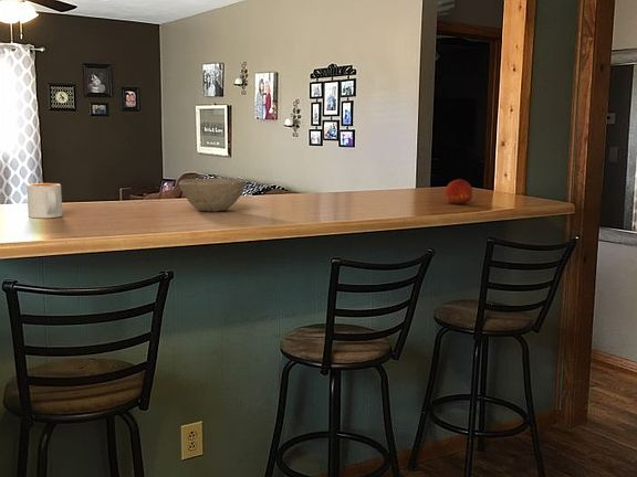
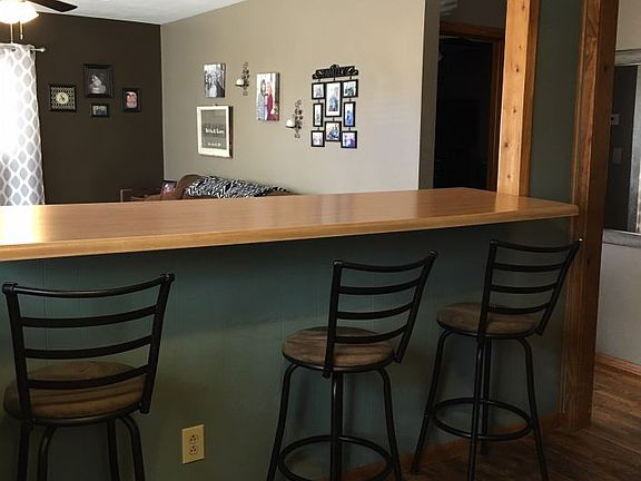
- bowl [178,177,247,213]
- mug [25,182,63,220]
- fruit [443,178,473,205]
